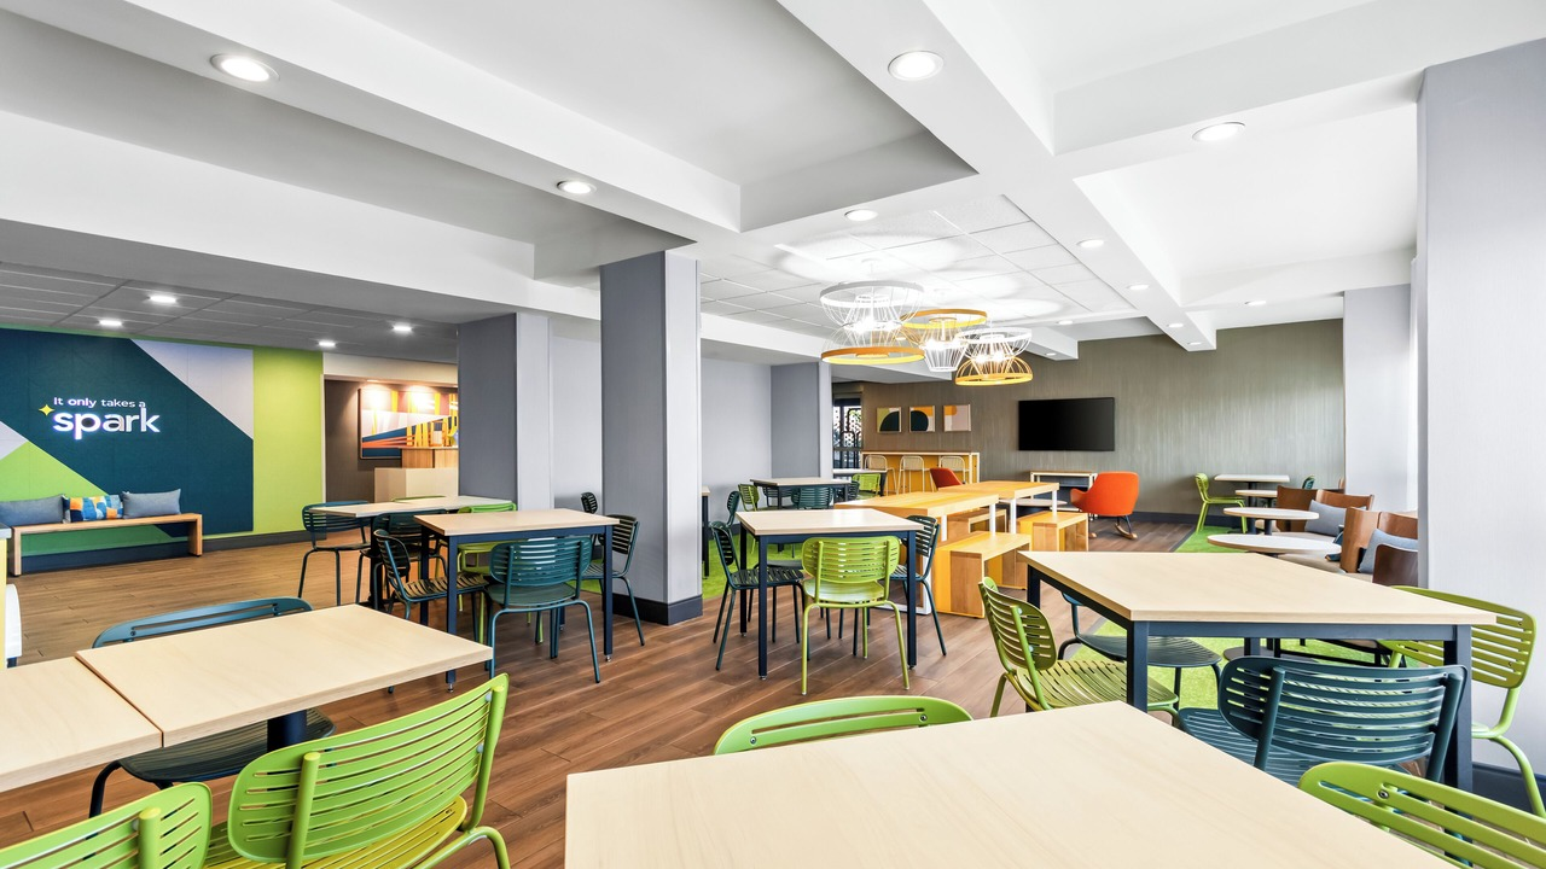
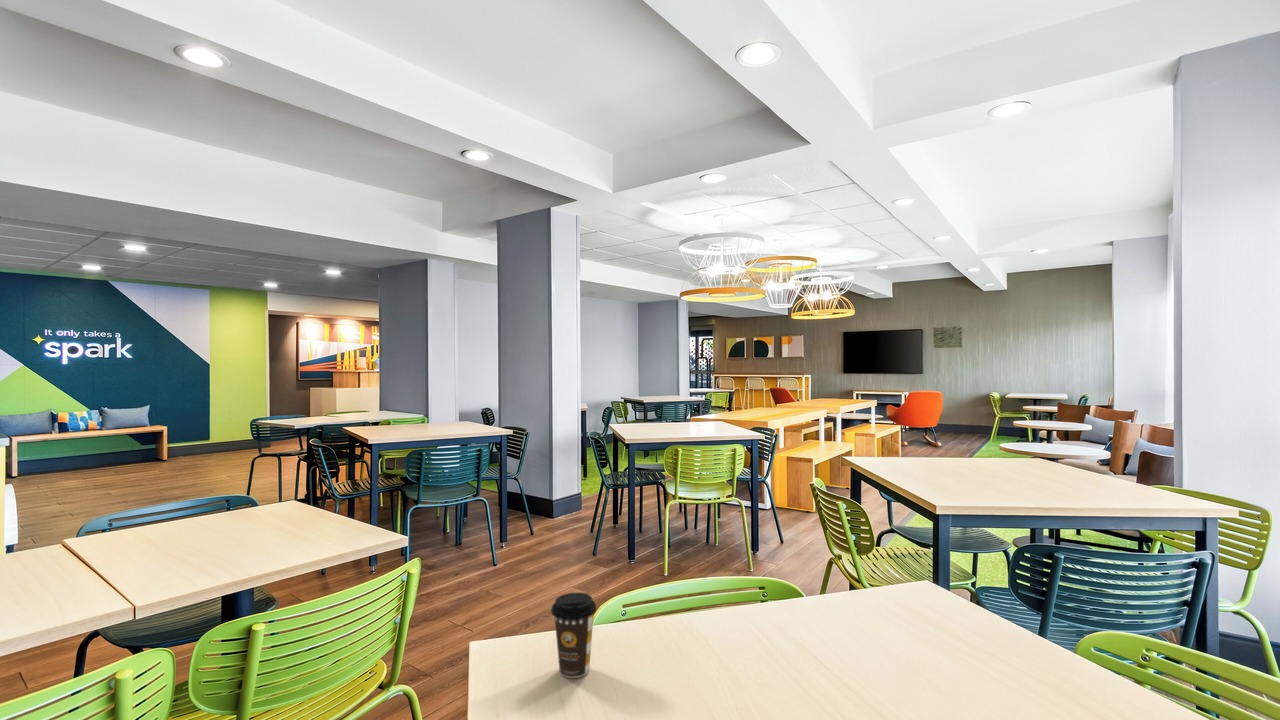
+ wall art [932,325,963,349]
+ coffee cup [550,592,598,679]
